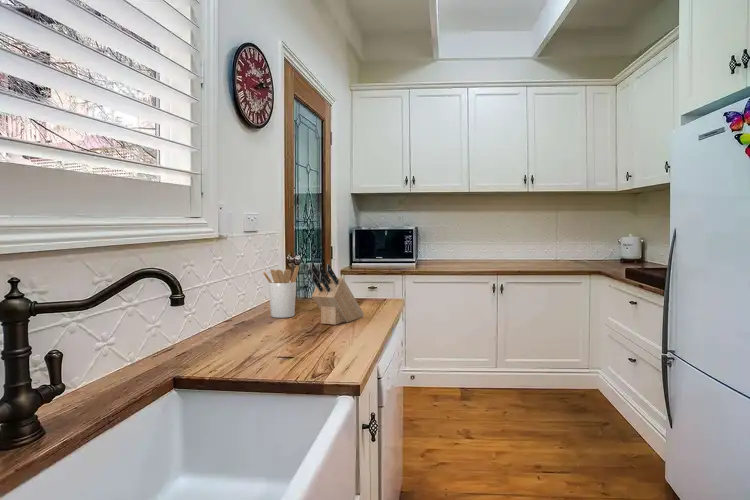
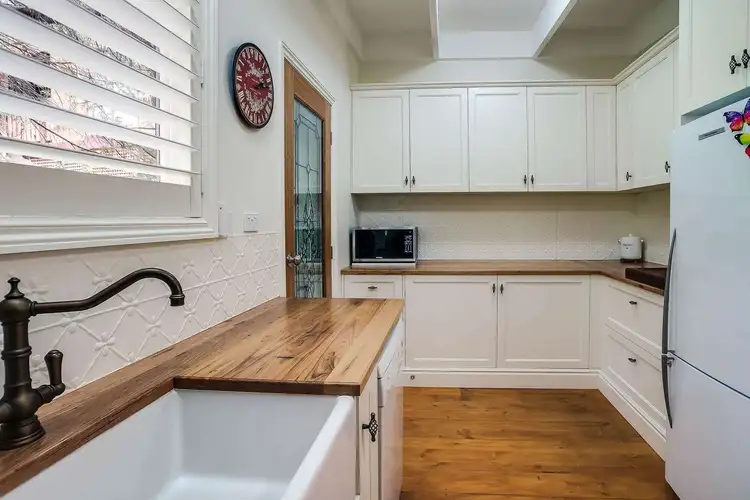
- knife block [309,262,365,326]
- utensil holder [262,264,300,319]
